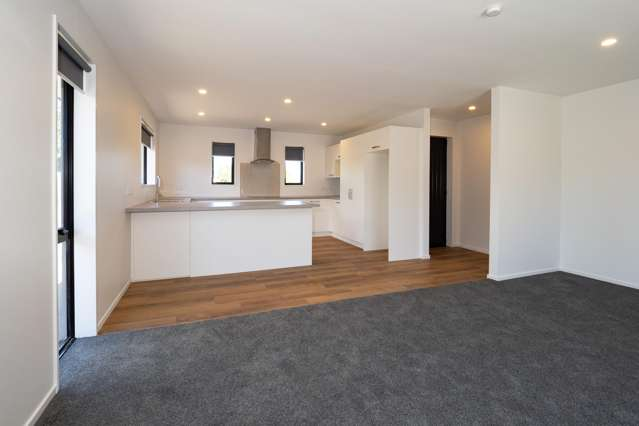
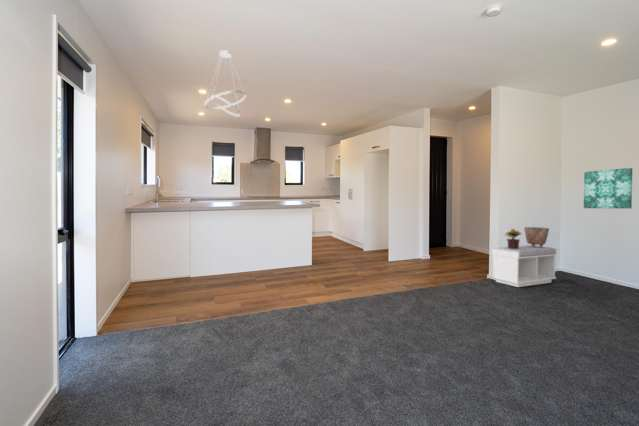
+ bench [491,244,558,288]
+ pendant light [203,49,247,117]
+ ceramic pot [523,226,550,247]
+ potted plant [503,228,522,249]
+ wall art [583,167,633,209]
